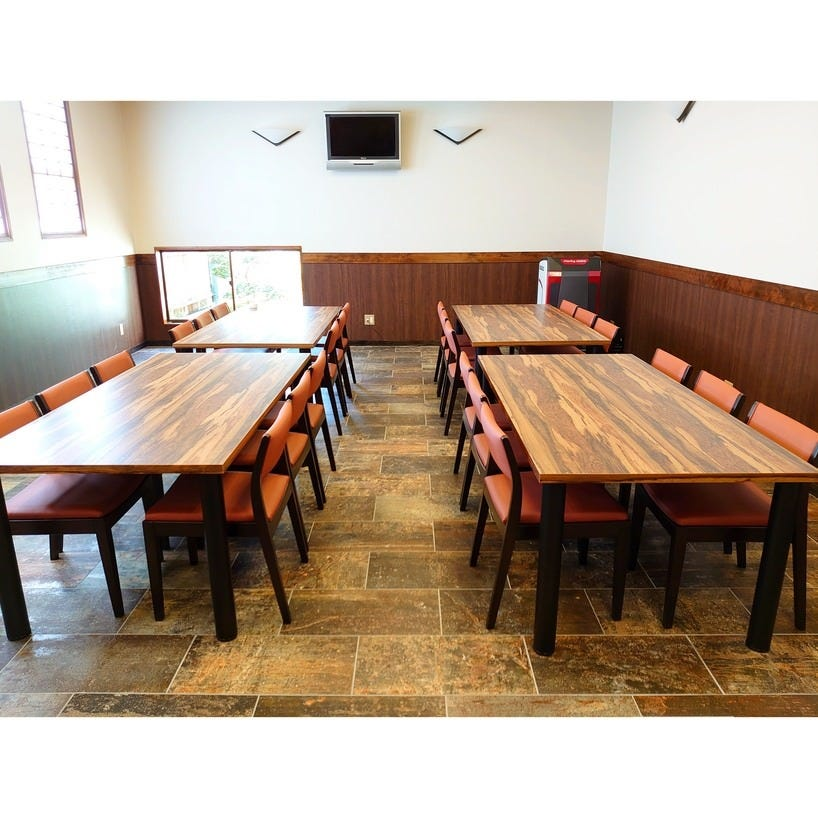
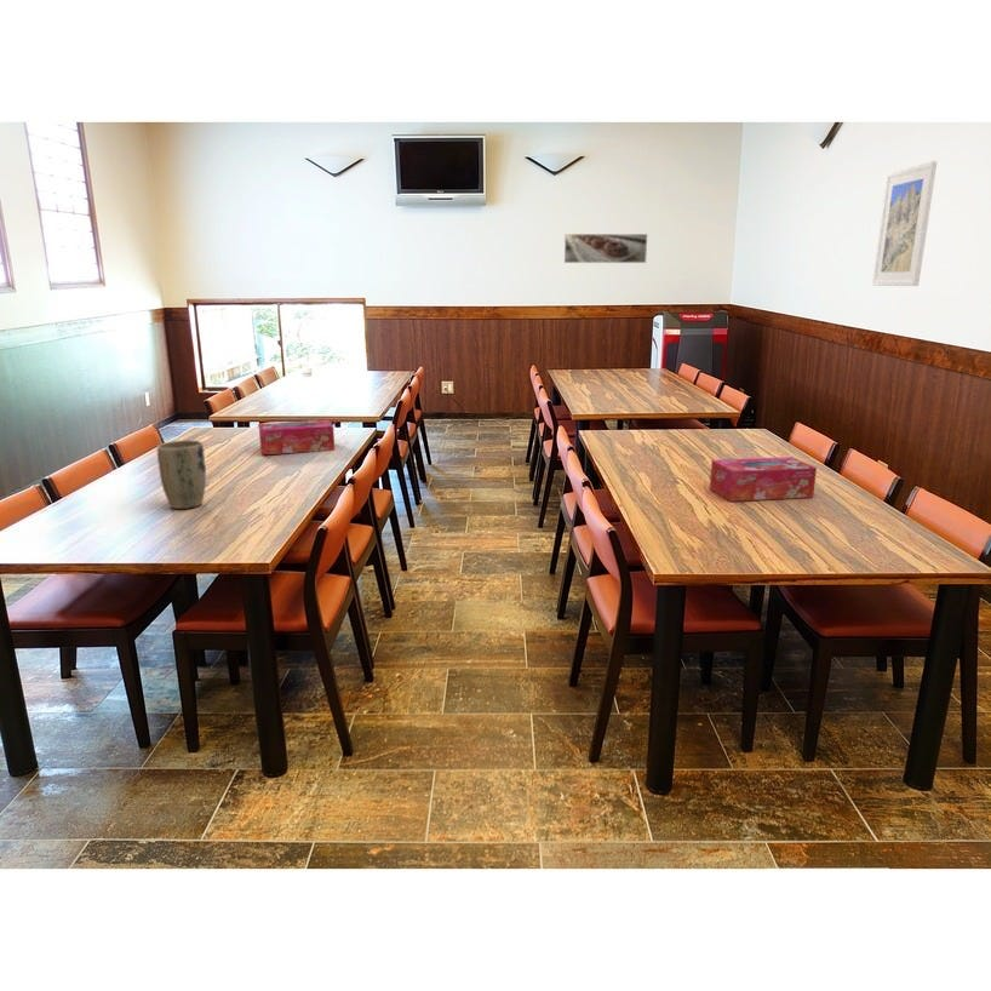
+ tissue box [257,419,336,456]
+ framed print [563,233,648,264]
+ tissue box [709,456,818,503]
+ plant pot [156,439,207,510]
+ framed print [871,160,938,287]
